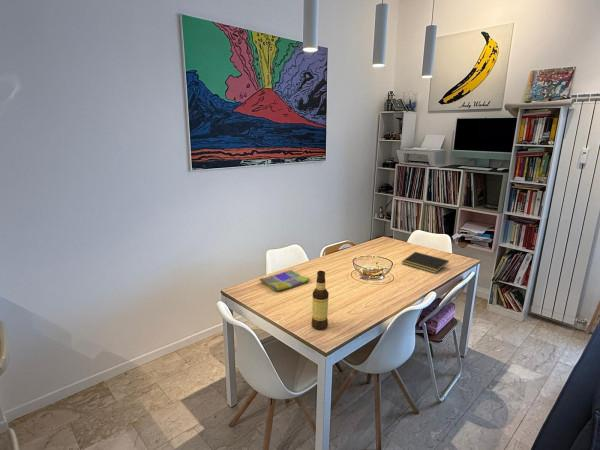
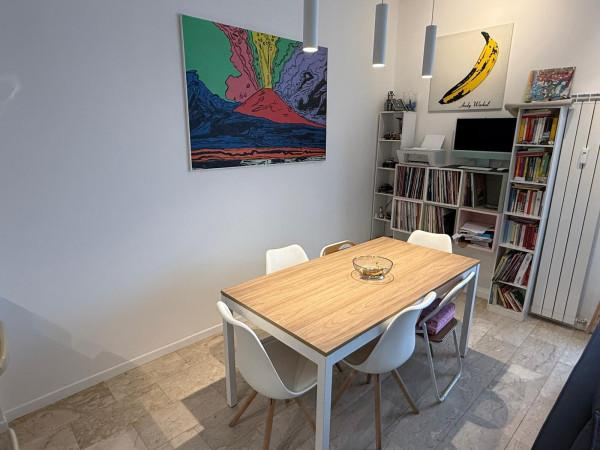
- notepad [401,251,450,274]
- bottle [311,270,330,331]
- dish towel [258,269,311,292]
